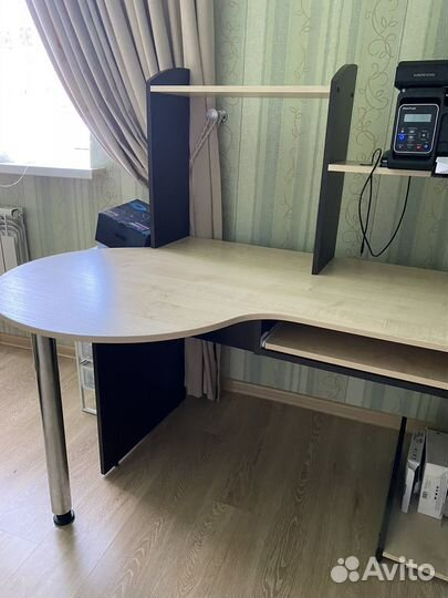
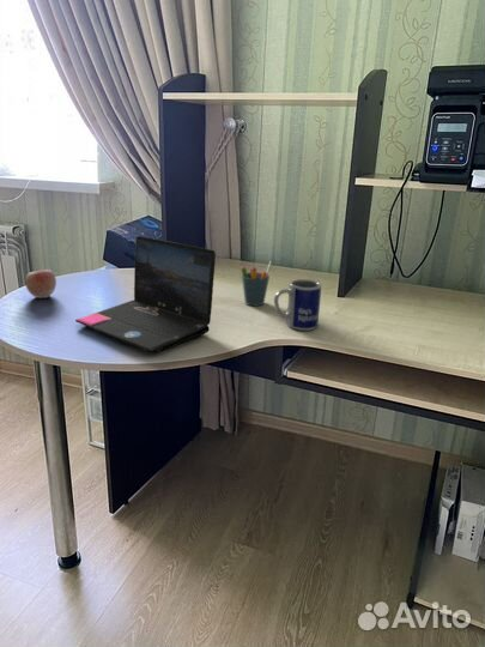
+ pen holder [240,260,273,307]
+ mug [273,278,322,332]
+ apple [24,268,57,300]
+ laptop [74,235,217,353]
